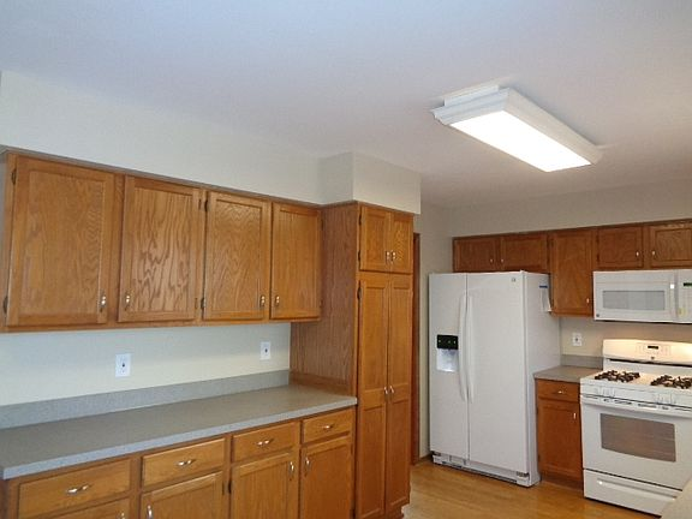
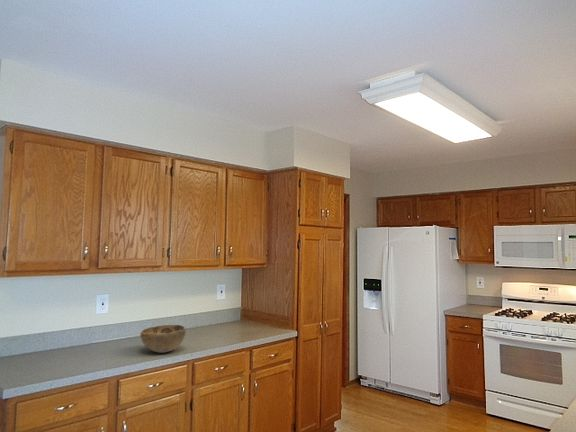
+ decorative bowl [140,324,186,354]
